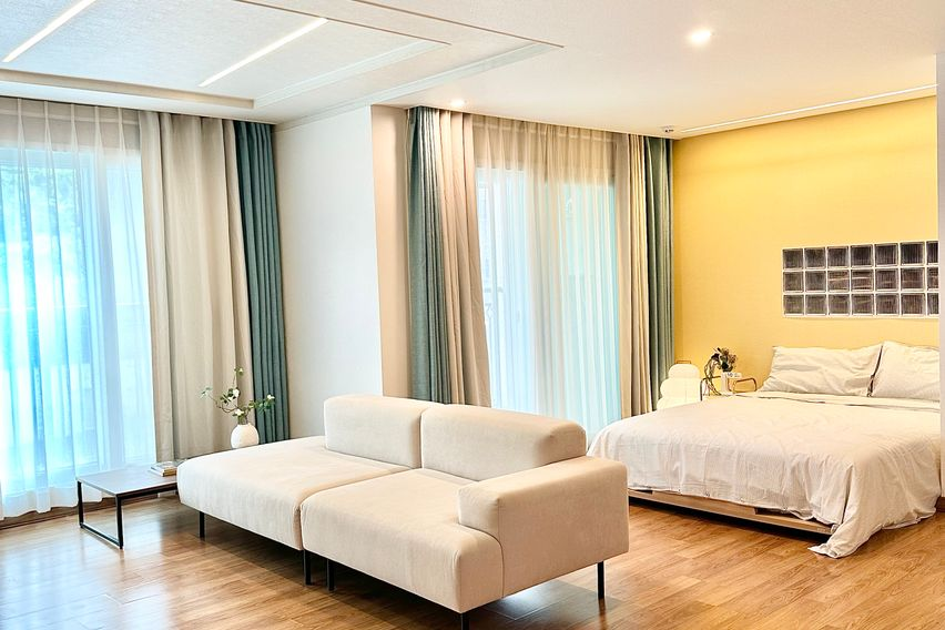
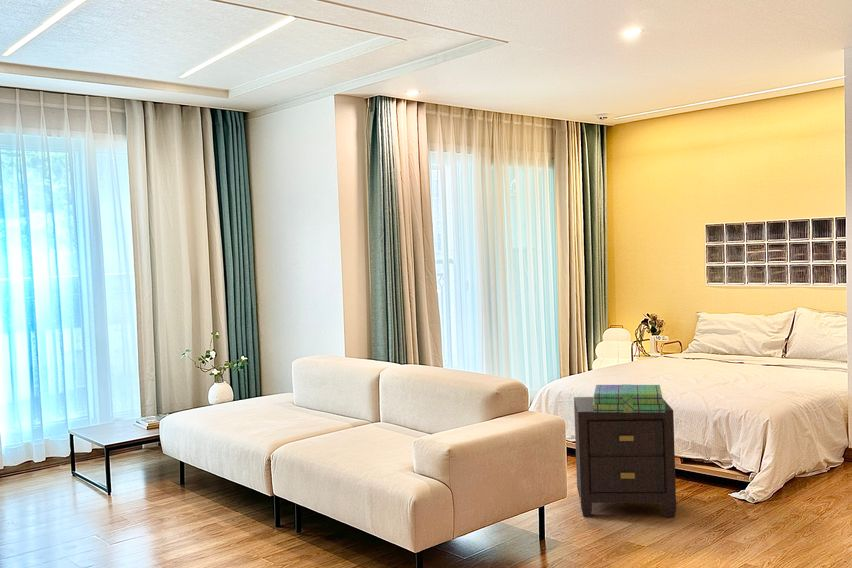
+ nightstand [573,396,677,518]
+ stack of books [593,384,665,413]
